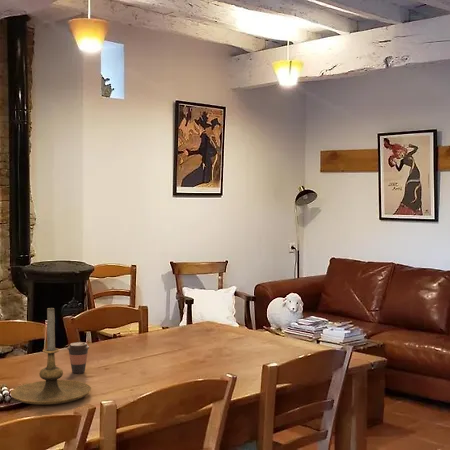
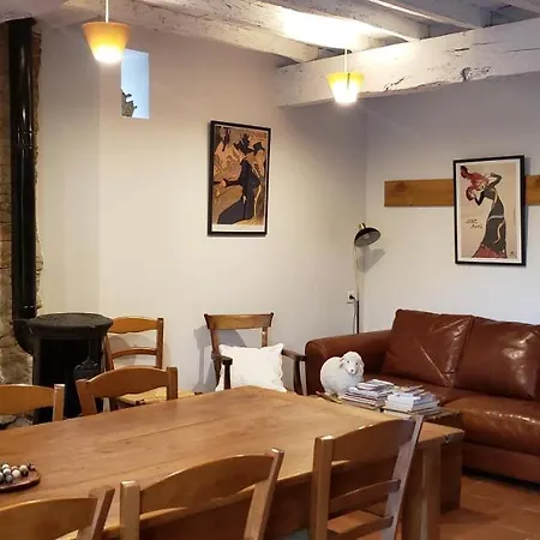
- coffee cup [66,341,90,374]
- candle holder [9,306,92,405]
